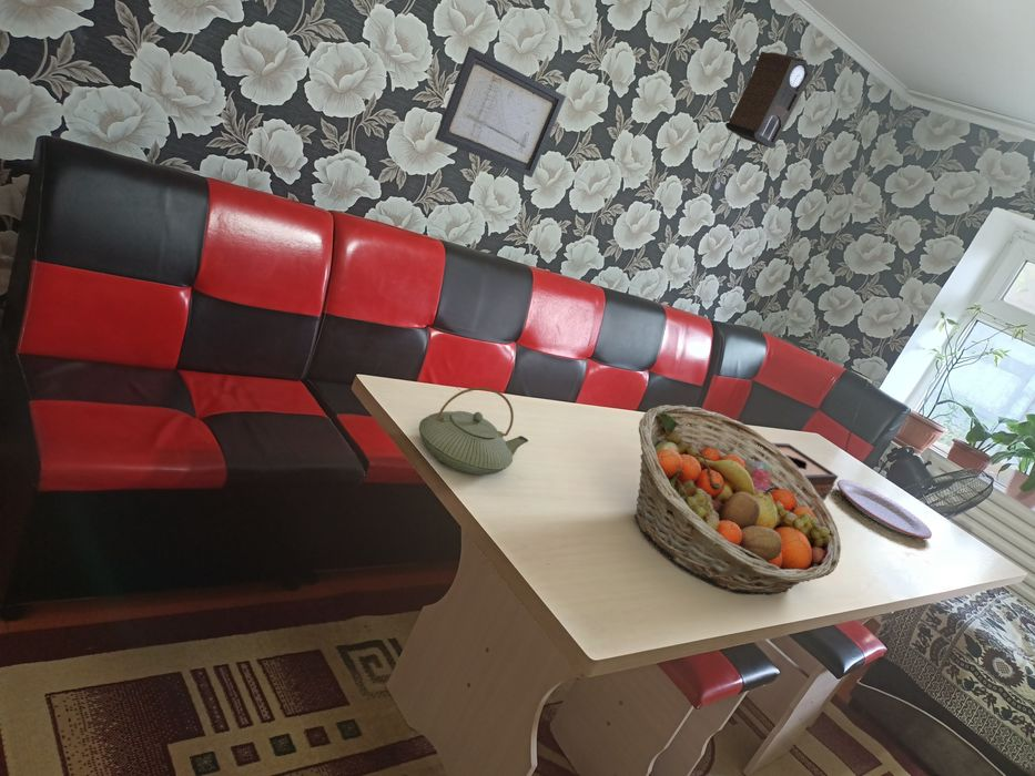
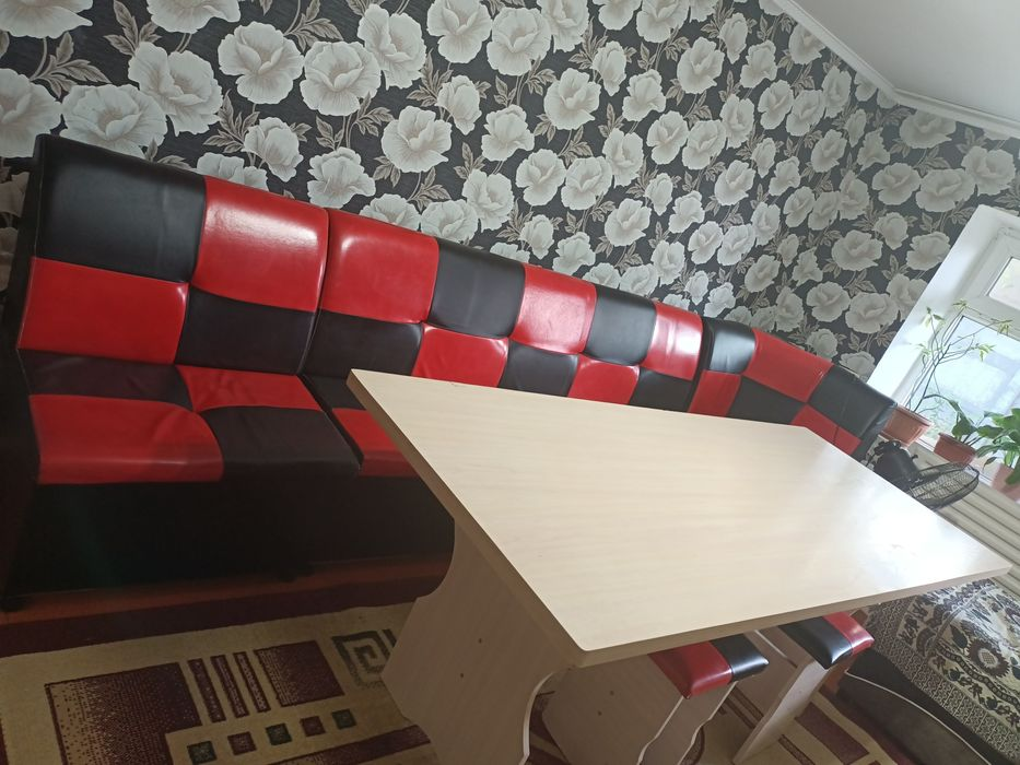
- fruit basket [633,404,842,595]
- tissue box [753,442,840,501]
- plate [836,479,933,540]
- pendulum clock [712,50,814,191]
- teapot [418,386,529,476]
- wall art [434,45,567,178]
